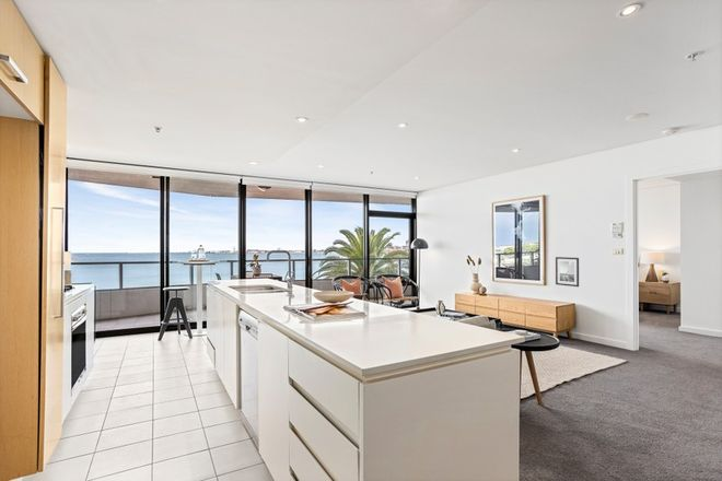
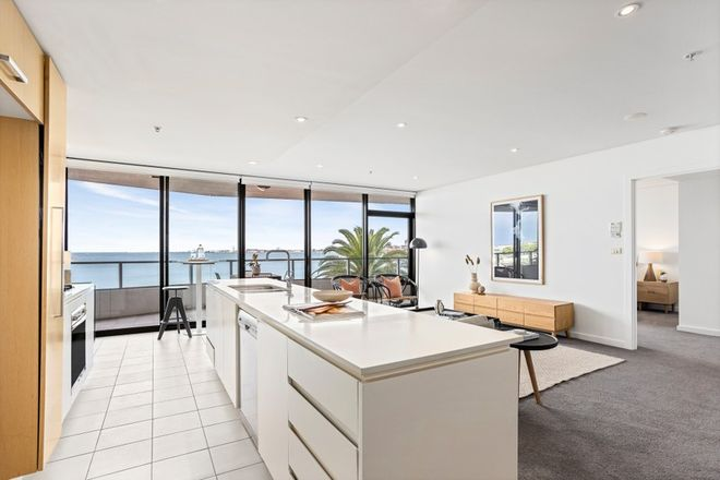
- wall art [555,256,580,288]
